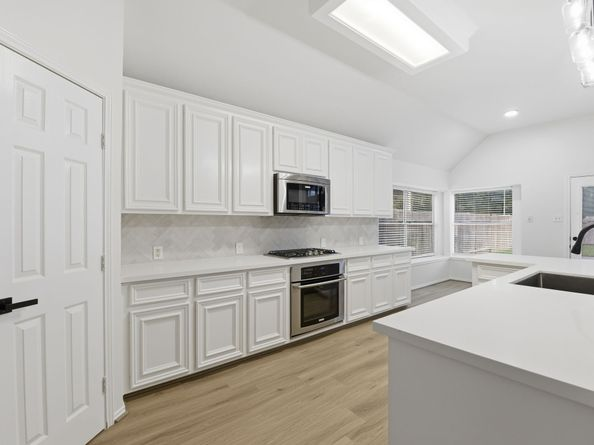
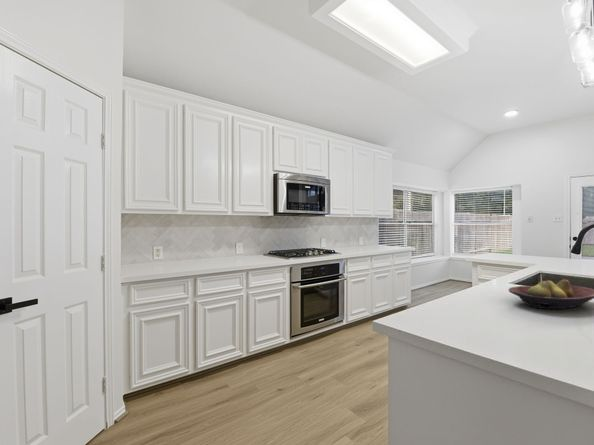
+ fruit bowl [508,278,594,310]
